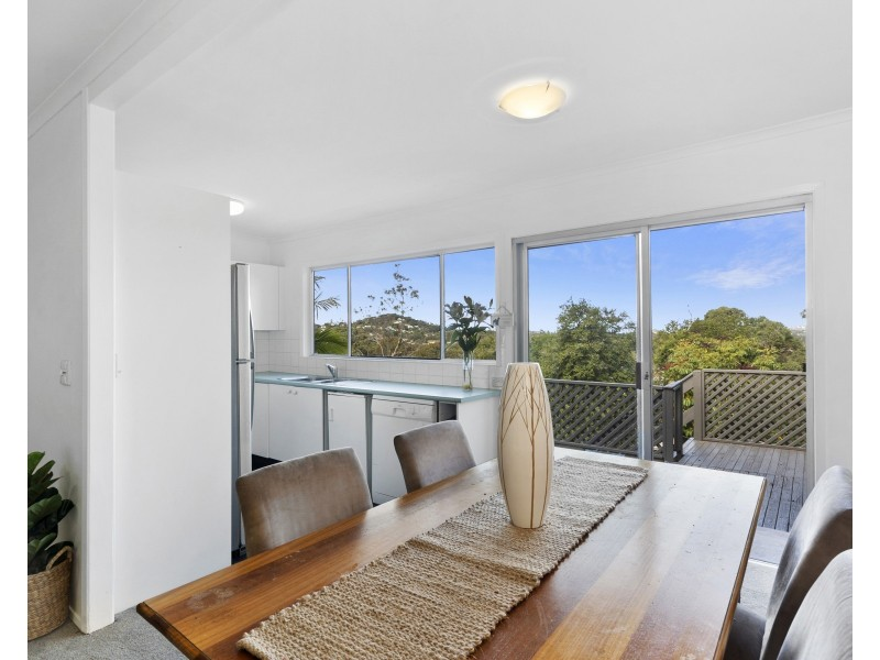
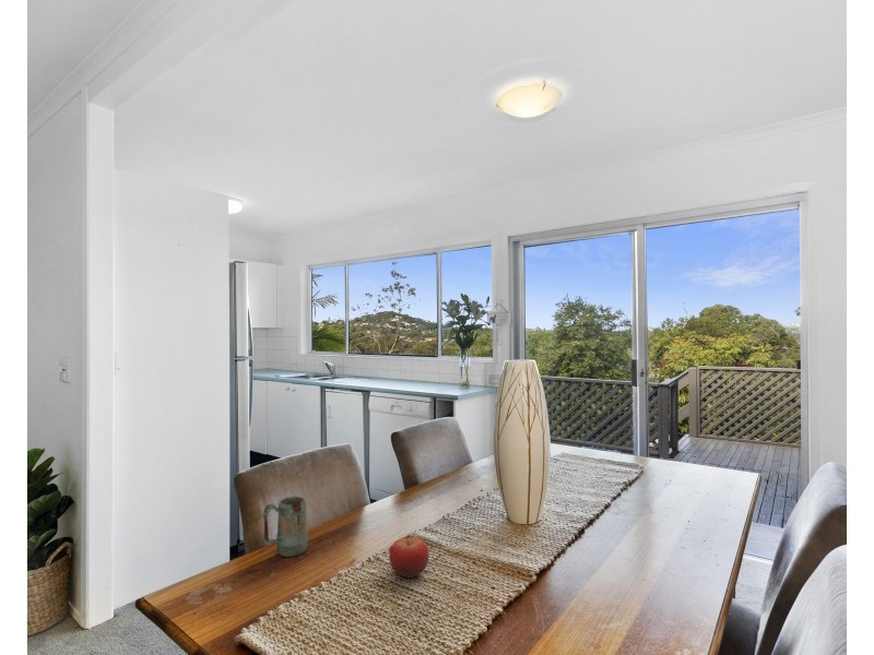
+ fruit [388,536,429,579]
+ mug [262,496,309,558]
